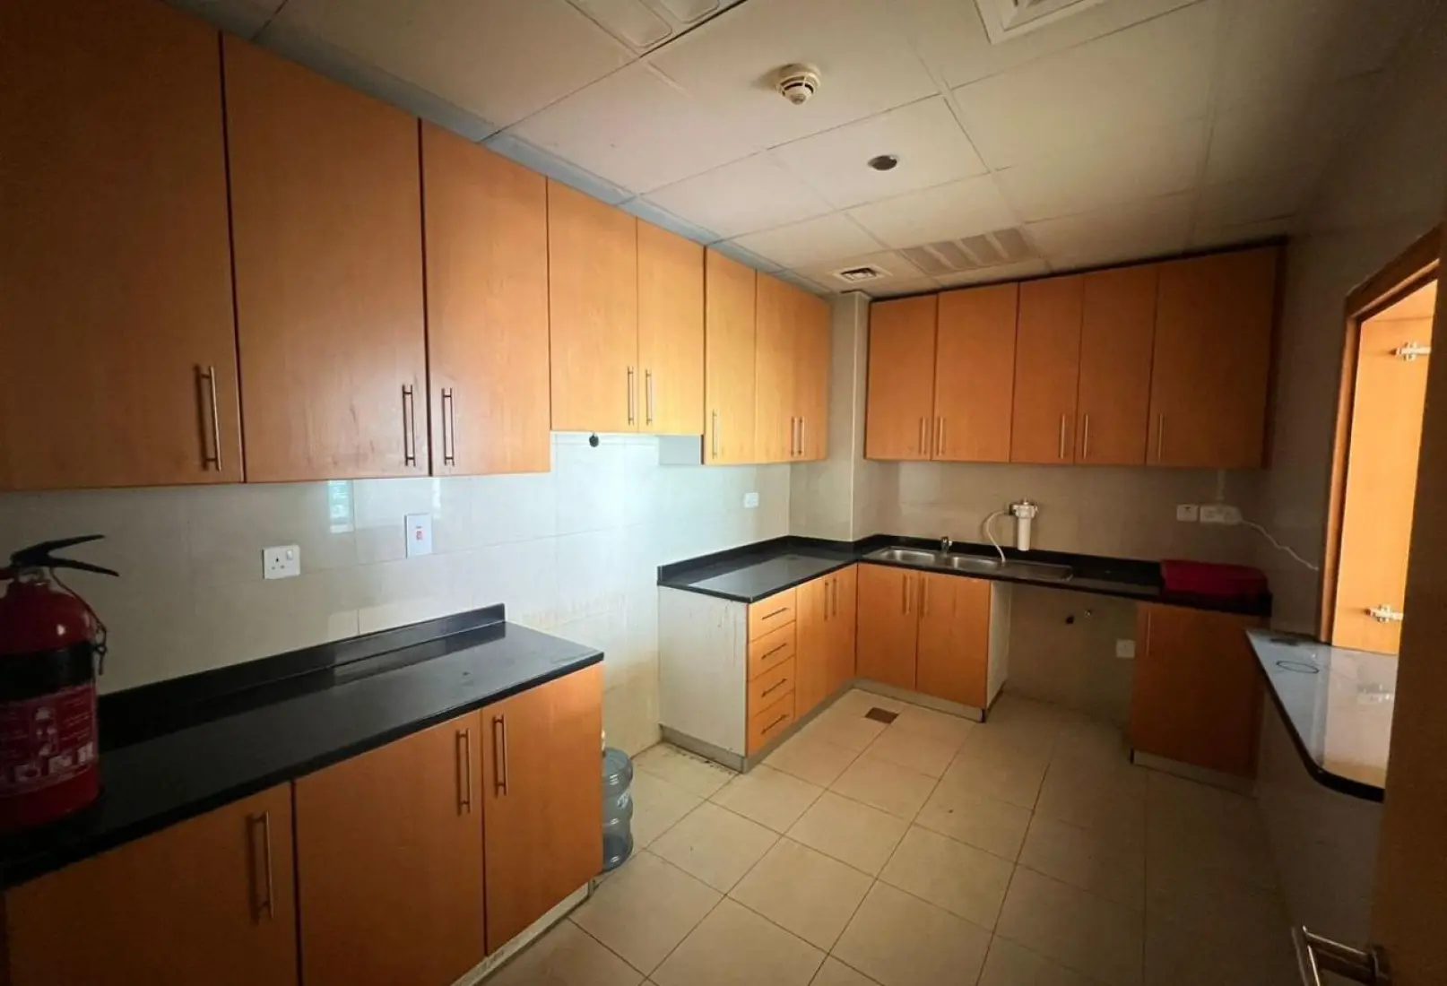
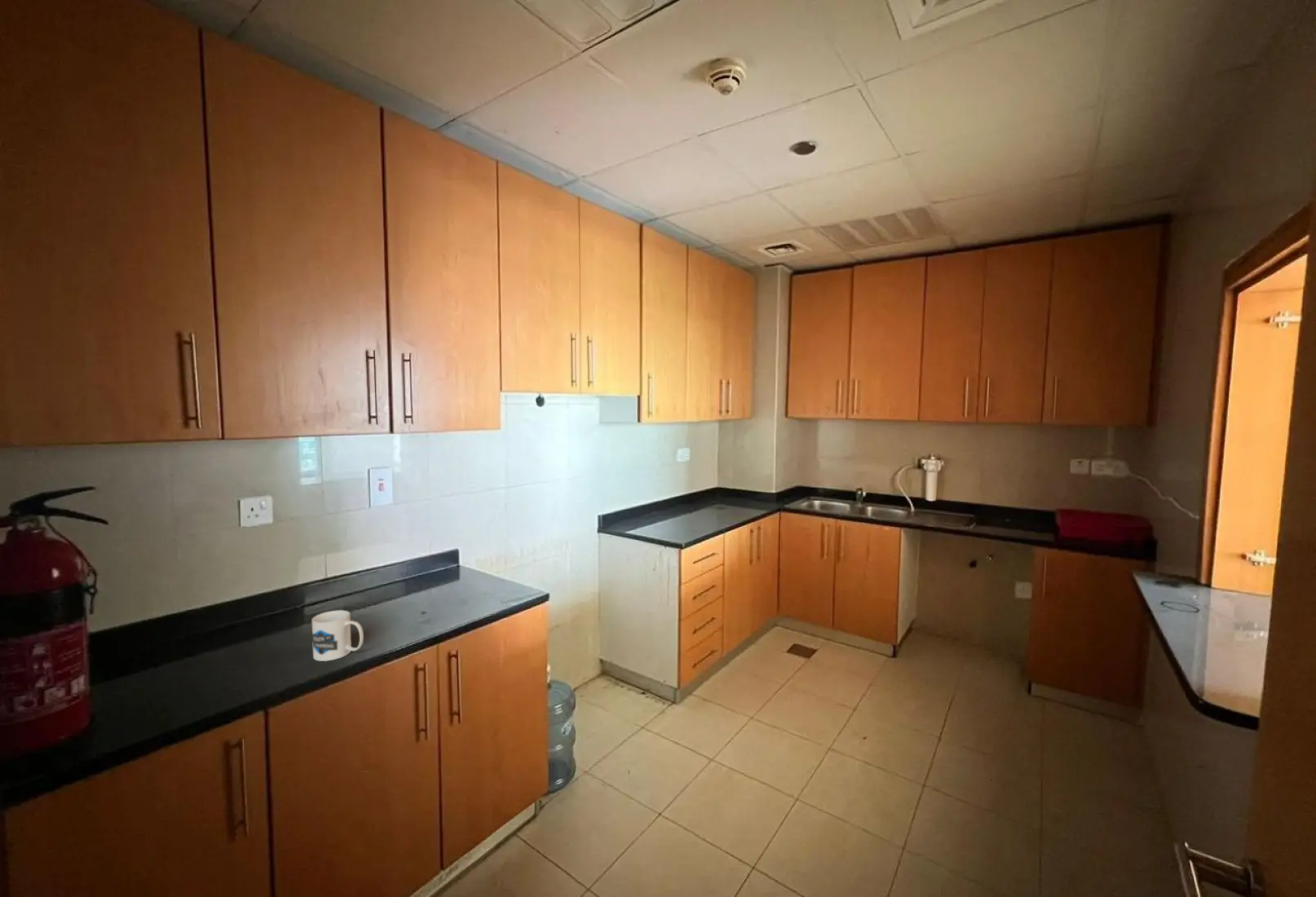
+ mug [311,609,364,662]
